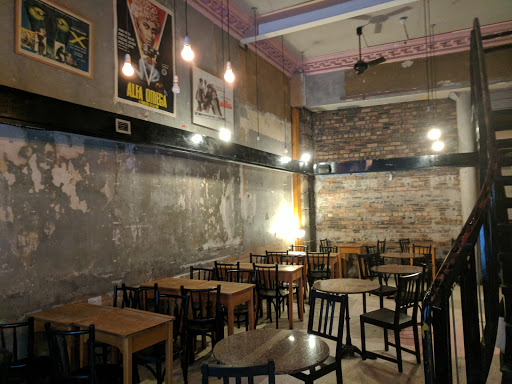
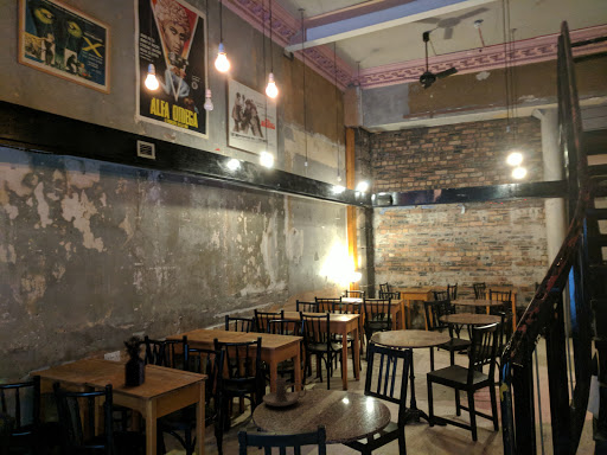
+ candle holder [262,377,307,408]
+ vase [122,332,147,386]
